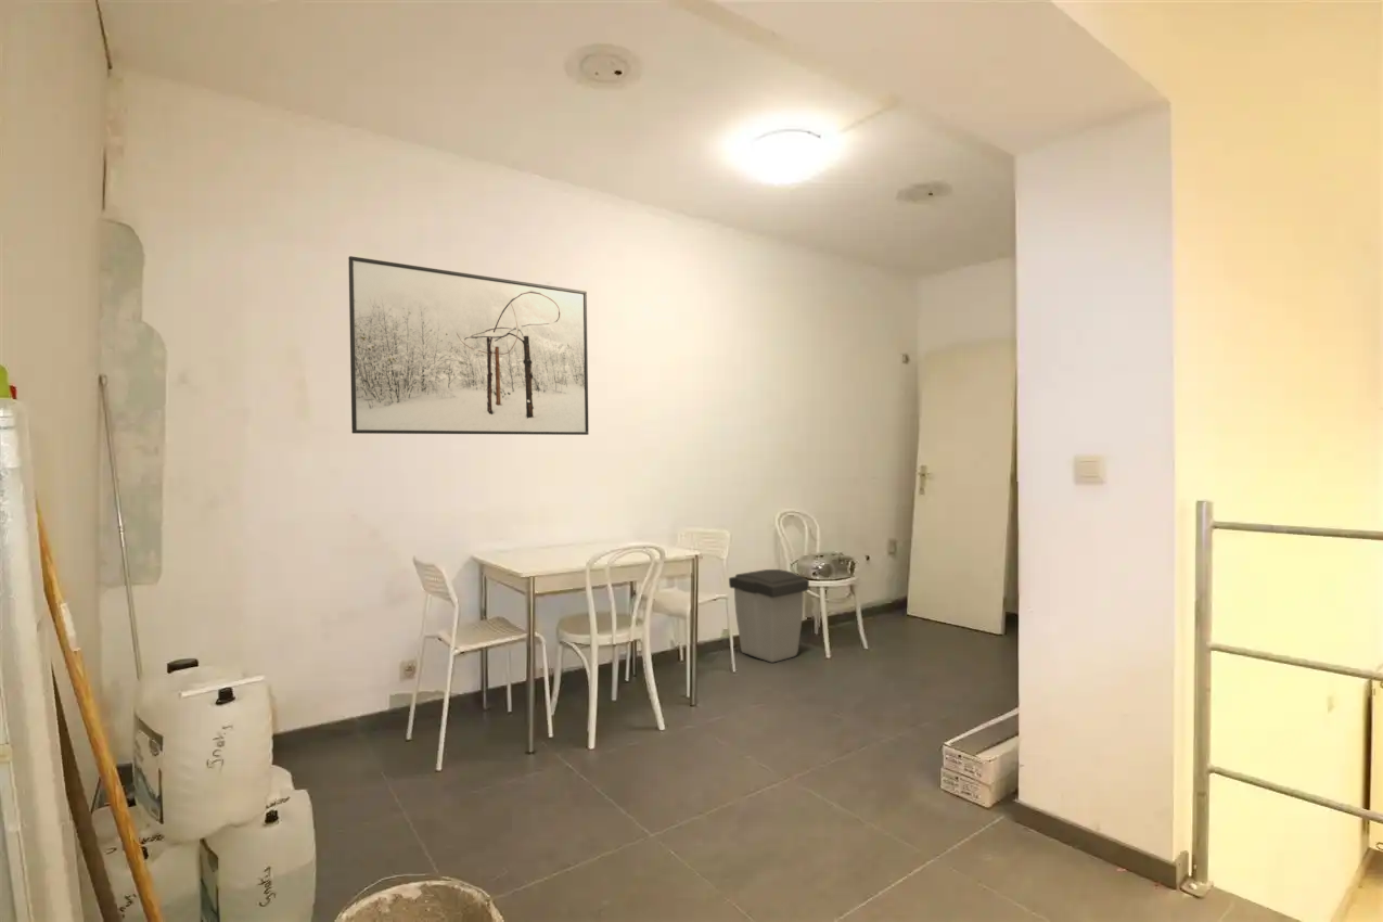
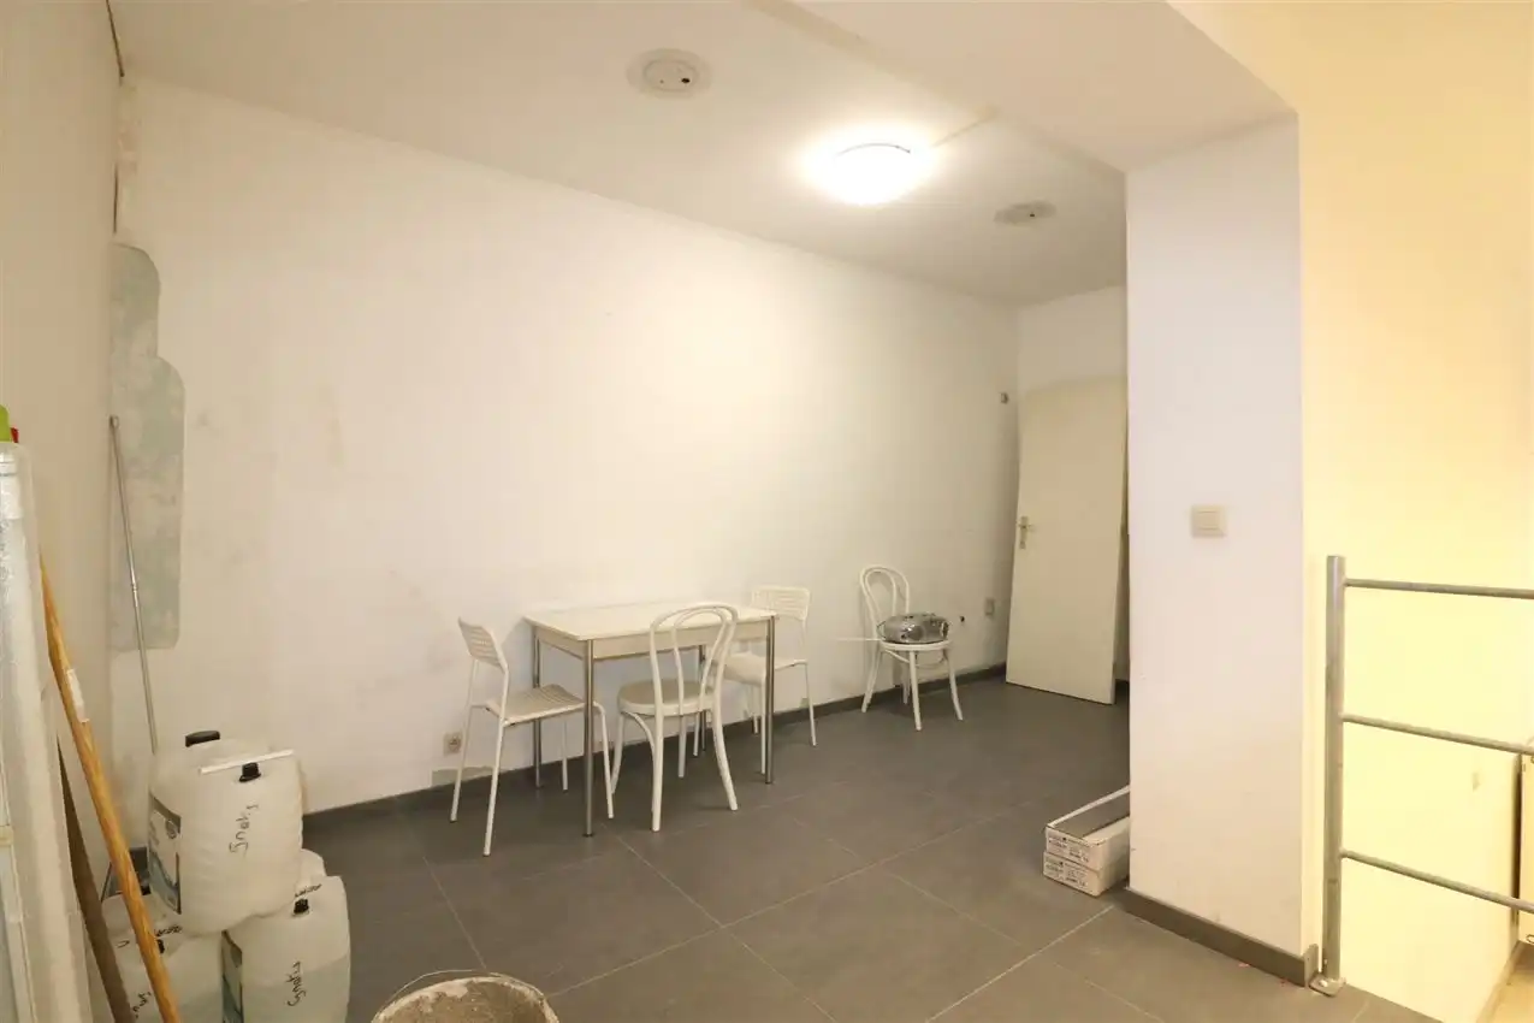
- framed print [347,255,590,436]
- trash can [728,568,810,664]
